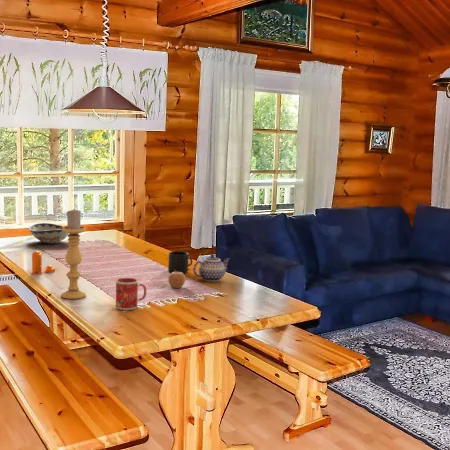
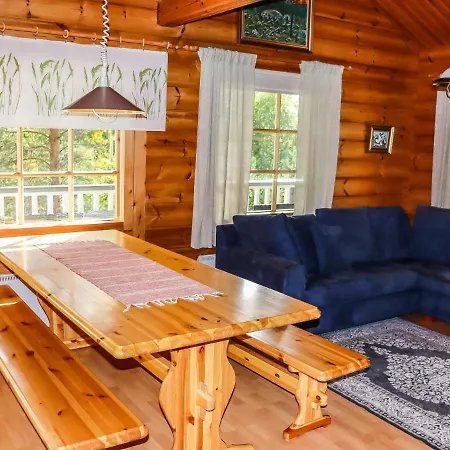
- fruit [167,270,186,289]
- decorative bowl [28,222,69,245]
- mug [115,277,147,311]
- pepper shaker [31,250,56,275]
- teapot [192,253,231,282]
- mug [167,251,193,274]
- candle holder [60,209,87,300]
